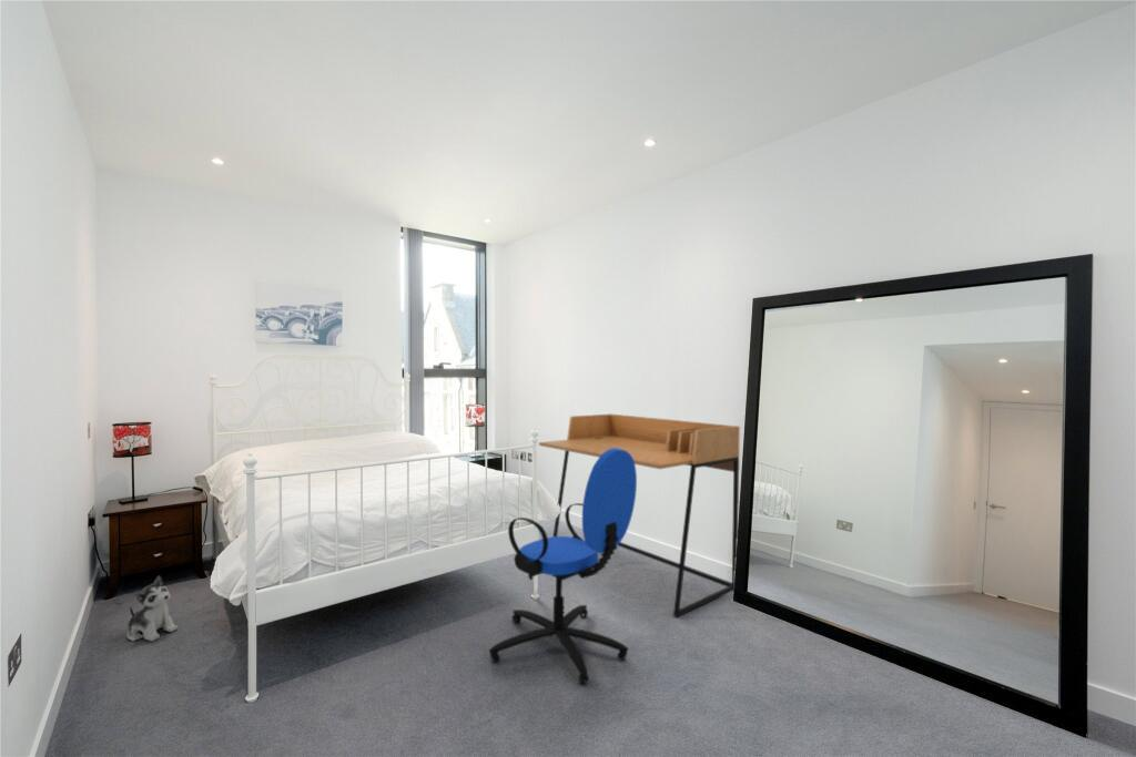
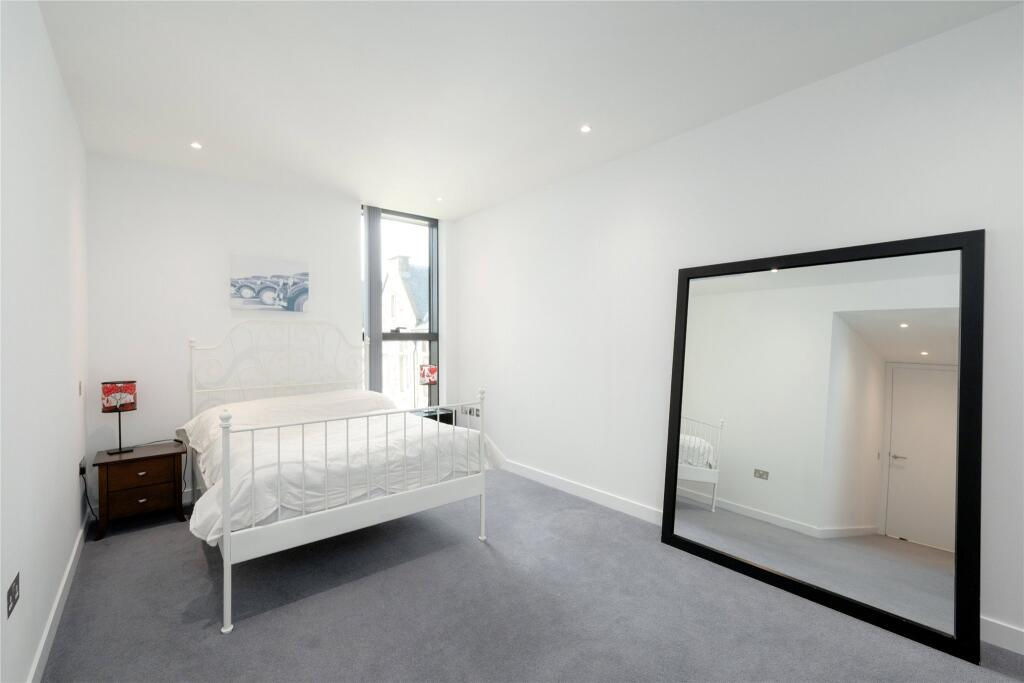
- office chair [488,448,638,685]
- plush toy [125,575,180,642]
- desk [538,413,741,618]
